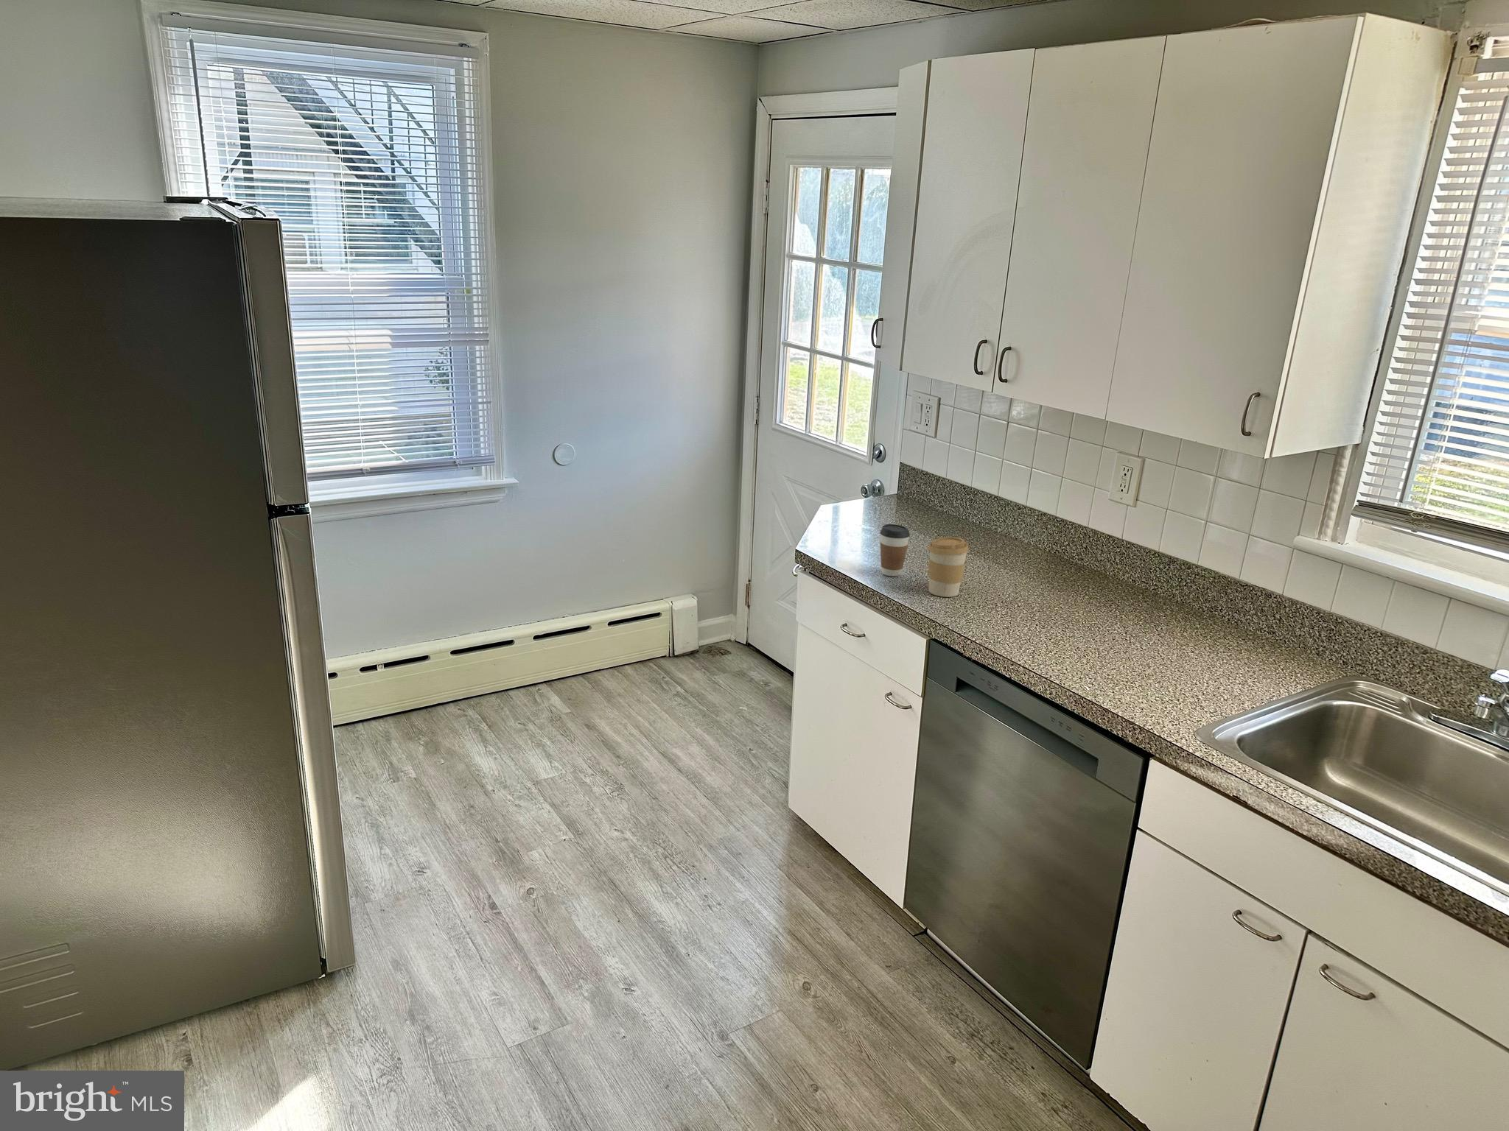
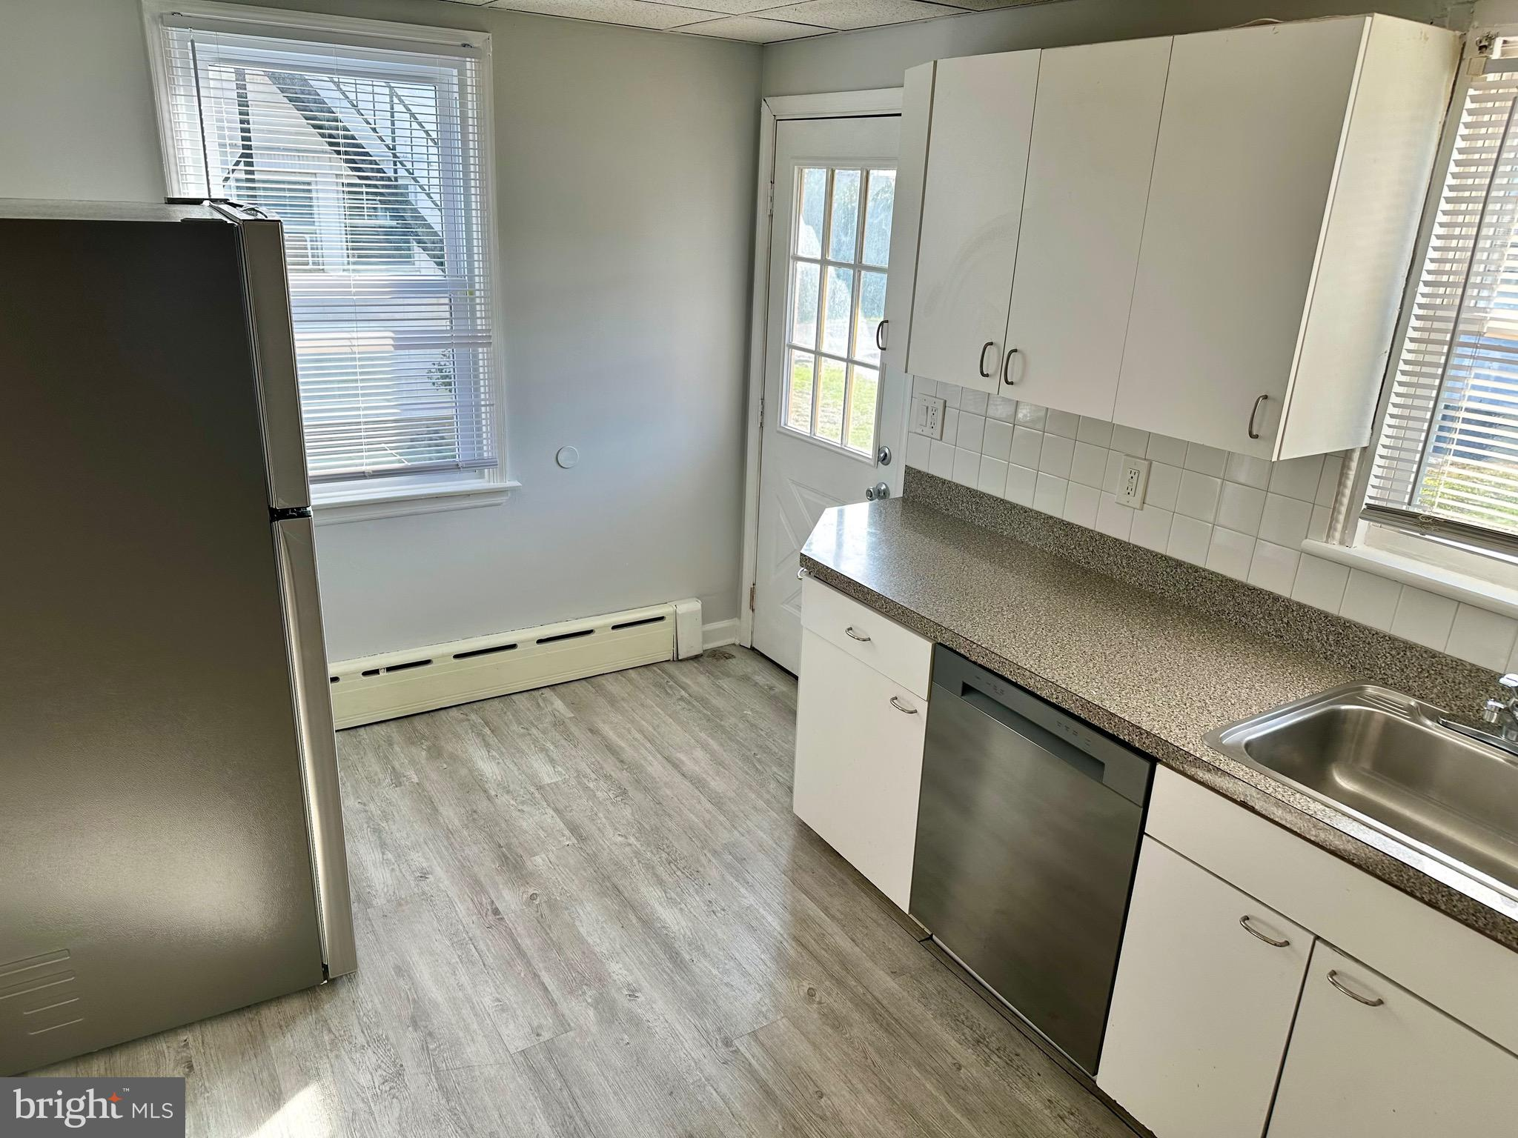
- coffee cup [879,524,910,577]
- coffee cup [927,537,970,598]
